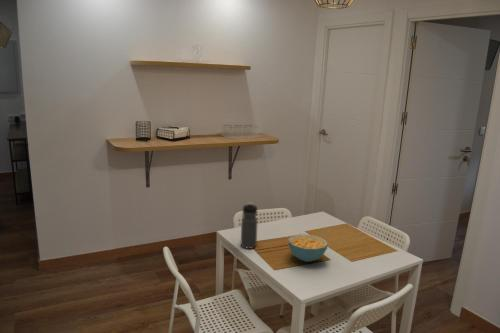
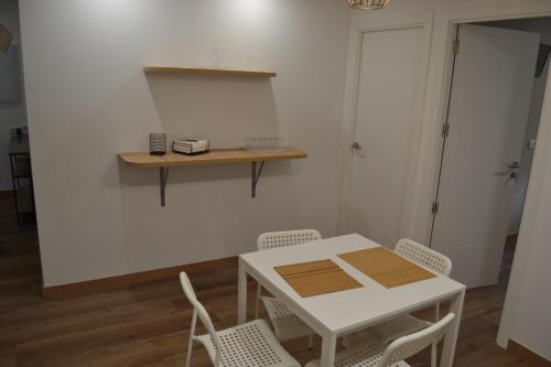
- water bottle [240,202,259,250]
- cereal bowl [287,233,329,263]
